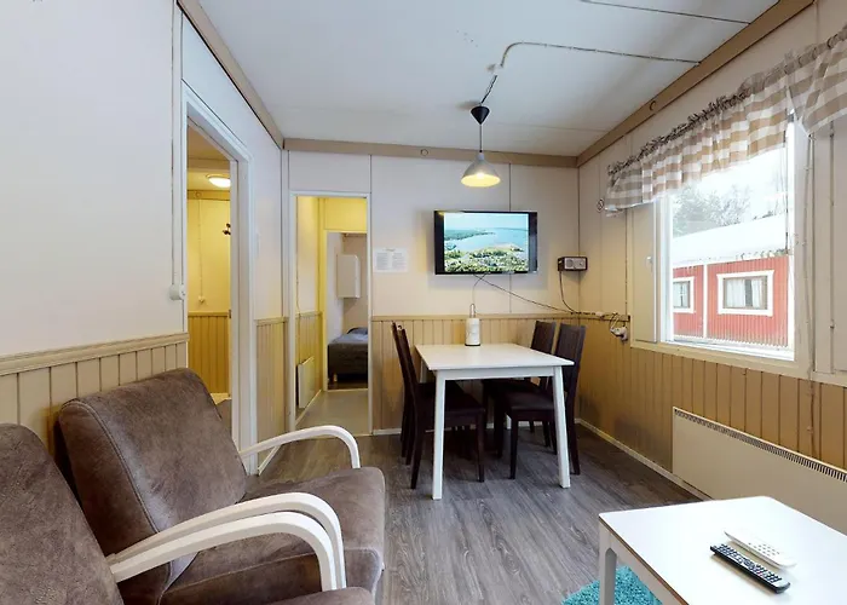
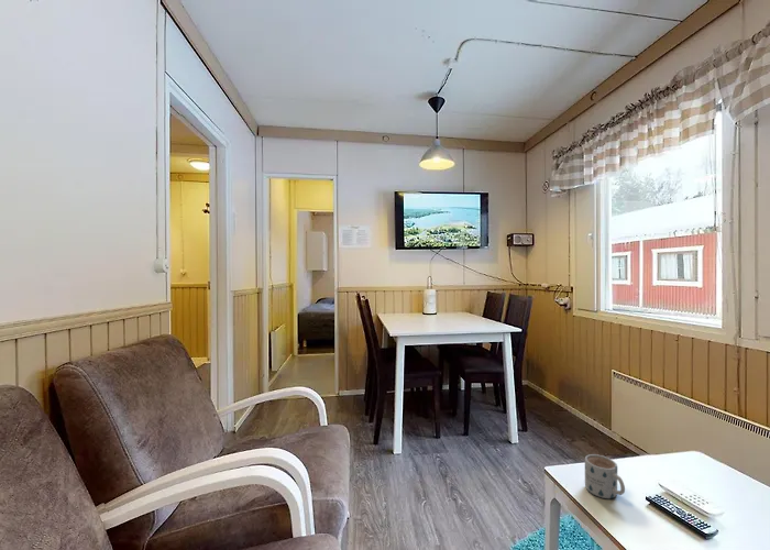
+ mug [584,453,626,499]
